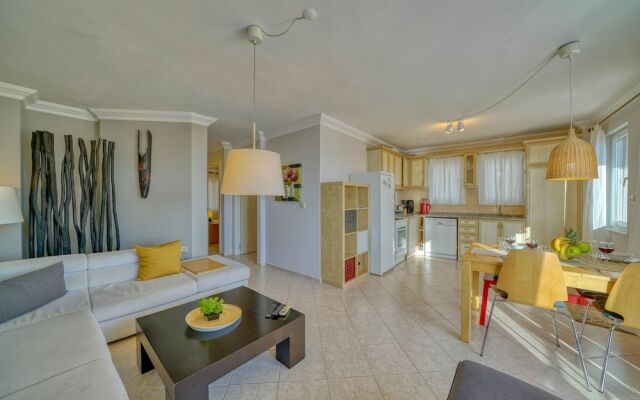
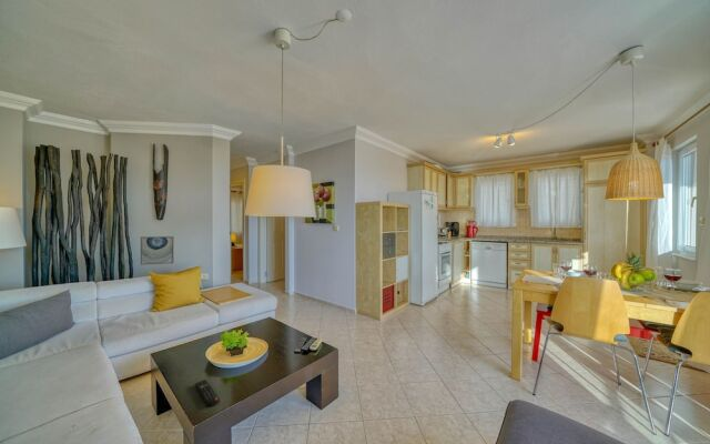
+ wall art [140,235,175,266]
+ remote control [194,379,221,407]
